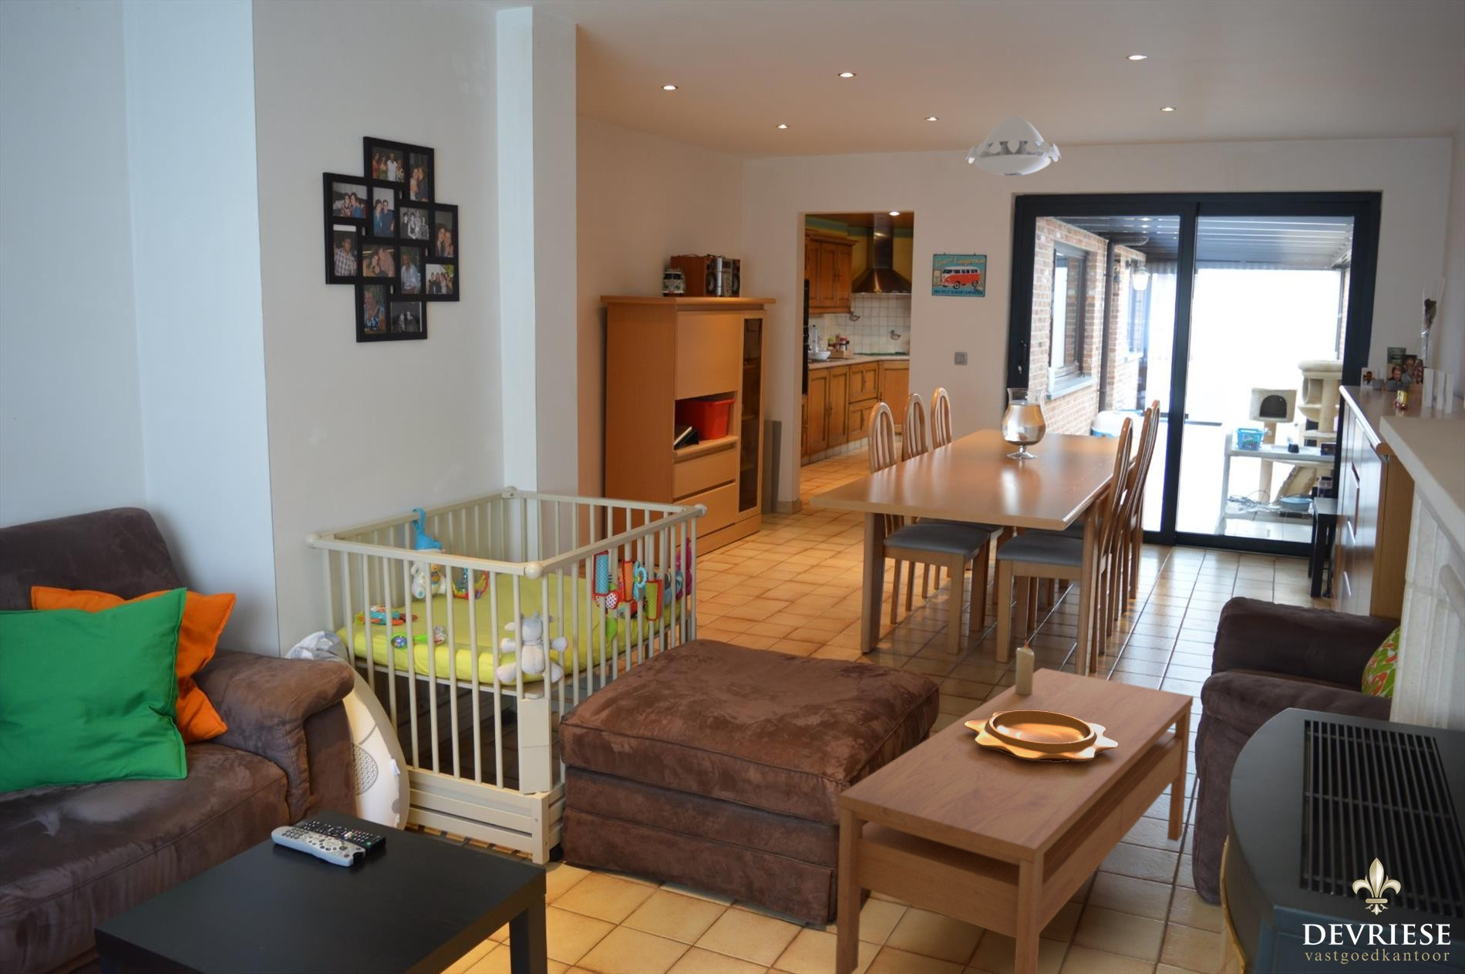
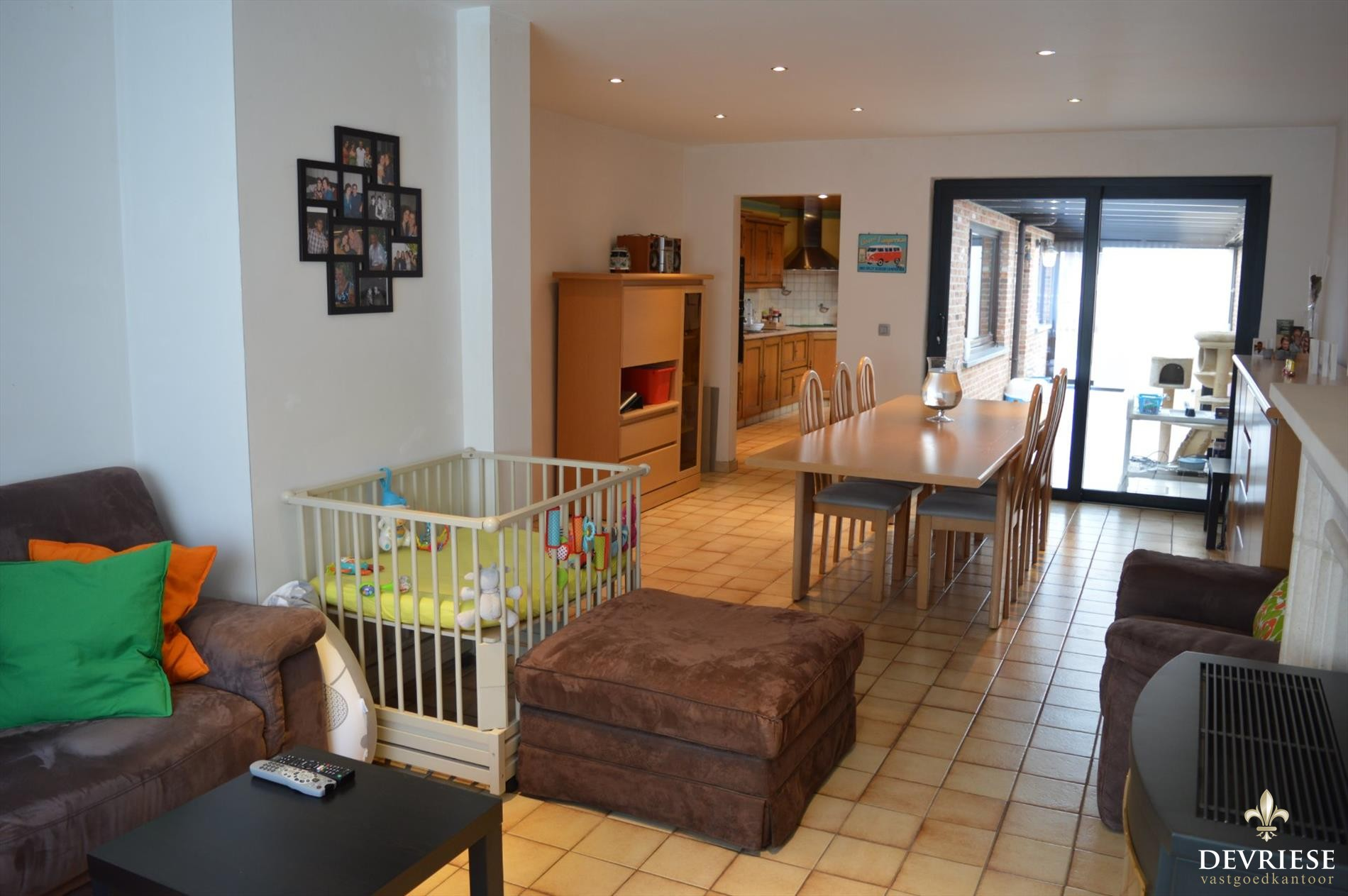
- decorative bowl [964,710,1118,761]
- coffee table [835,667,1194,974]
- pendant lamp [965,115,1062,176]
- candle [1015,639,1036,695]
